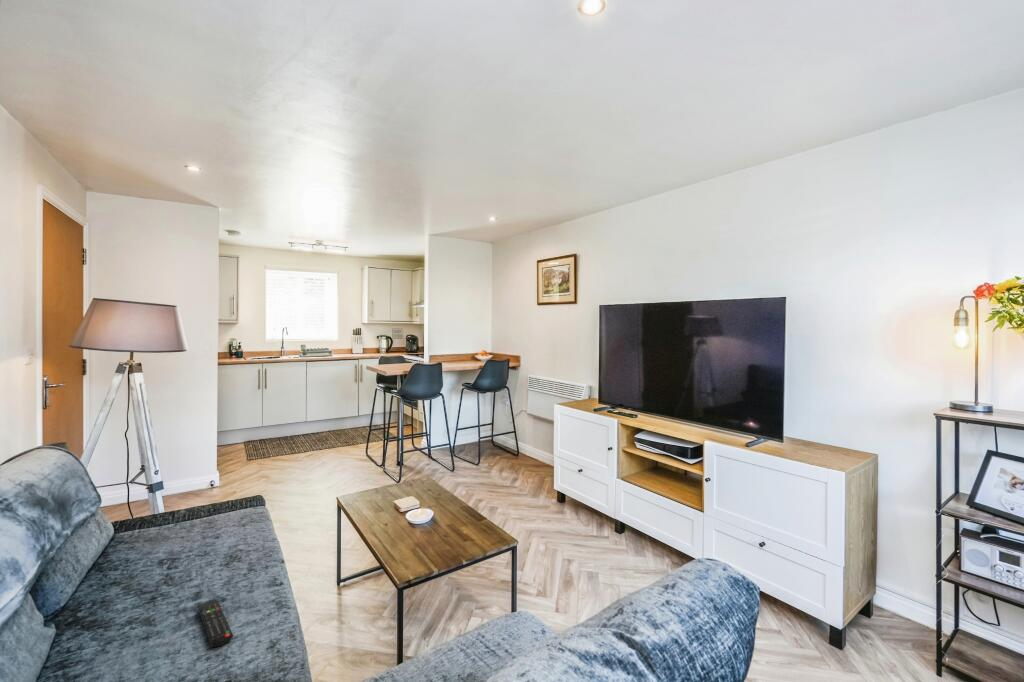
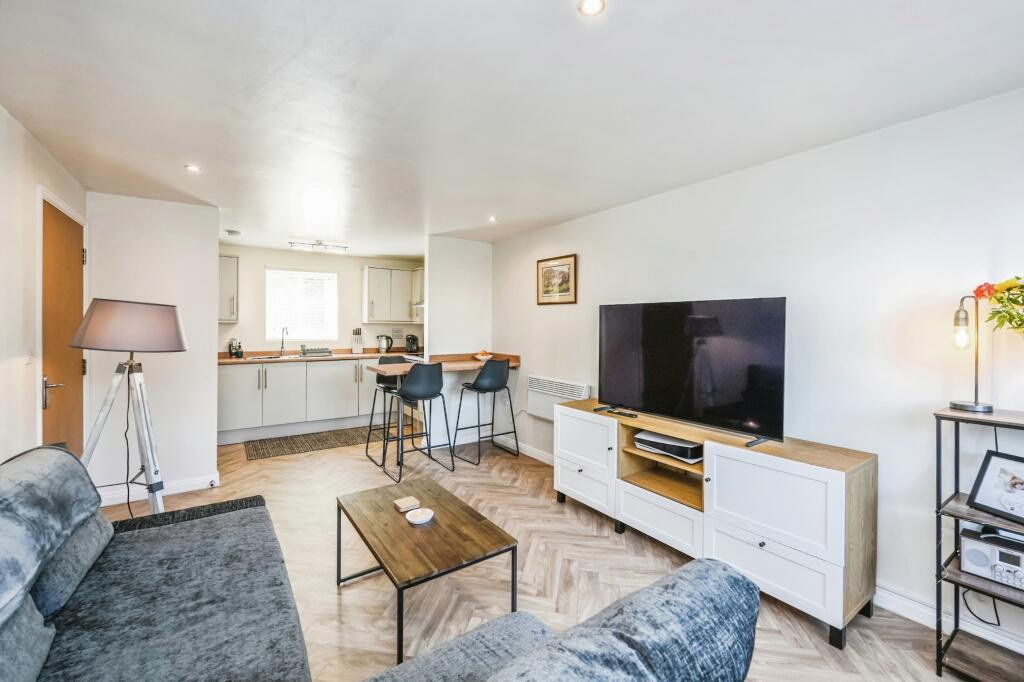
- remote control [196,598,234,648]
